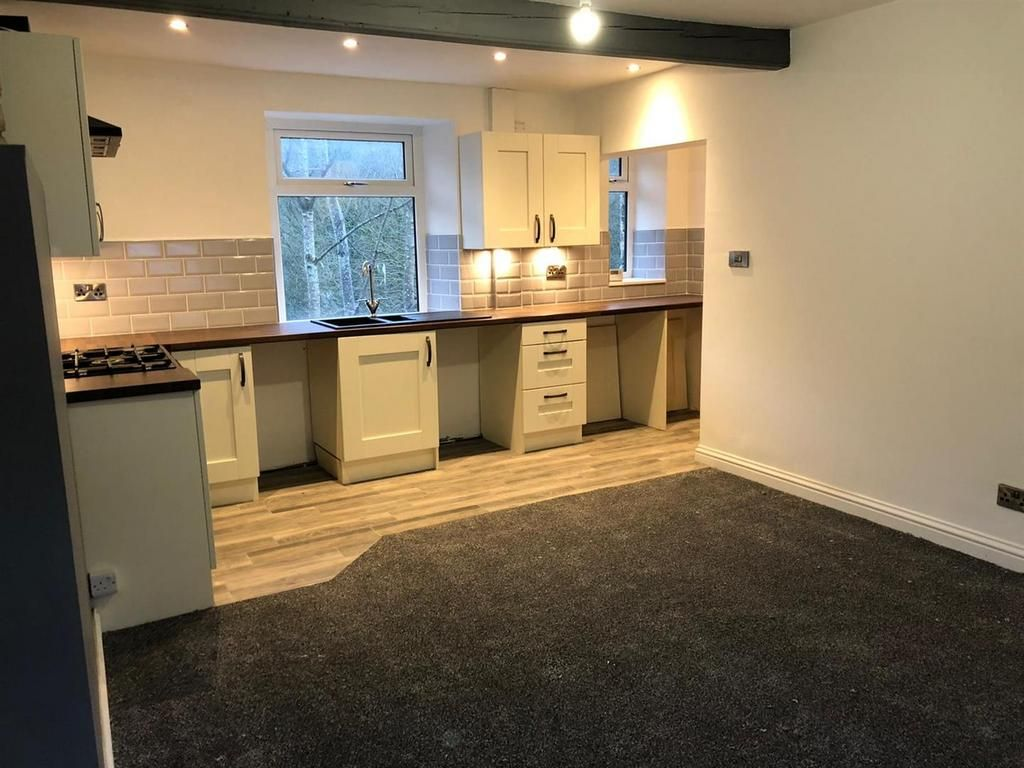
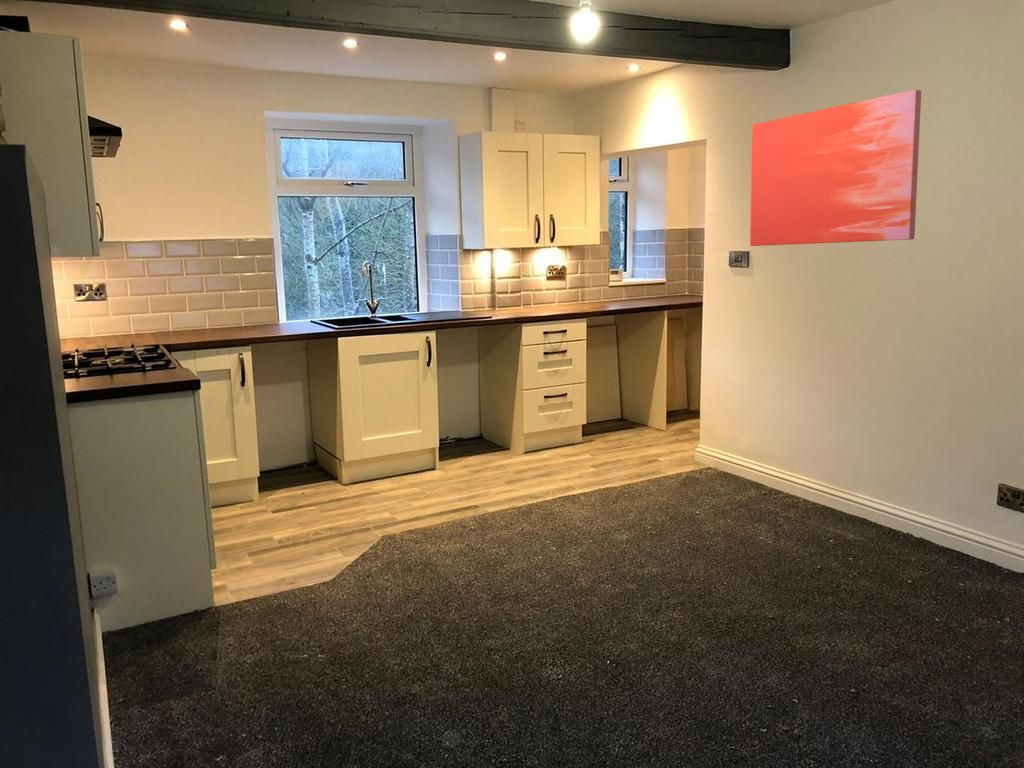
+ wall art [749,89,922,247]
